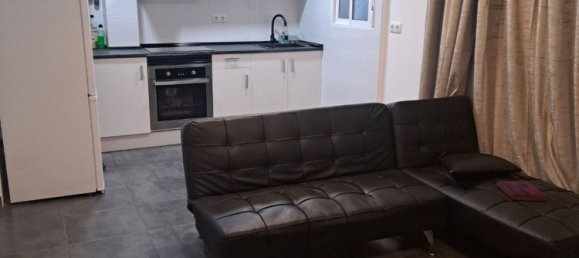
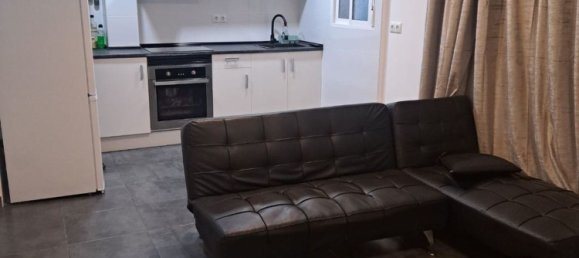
- hardback book [495,180,548,202]
